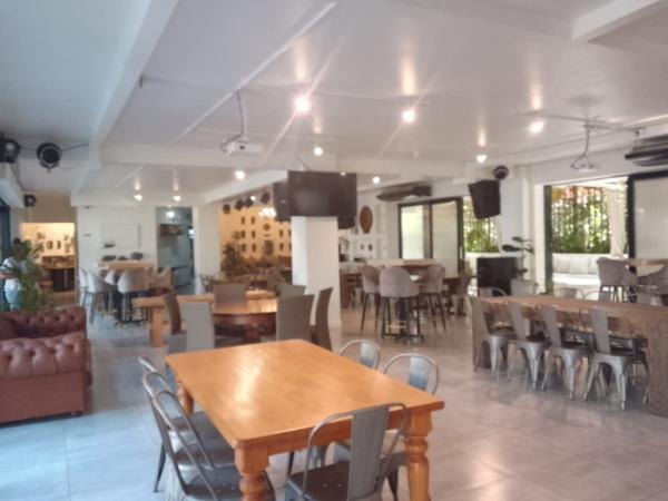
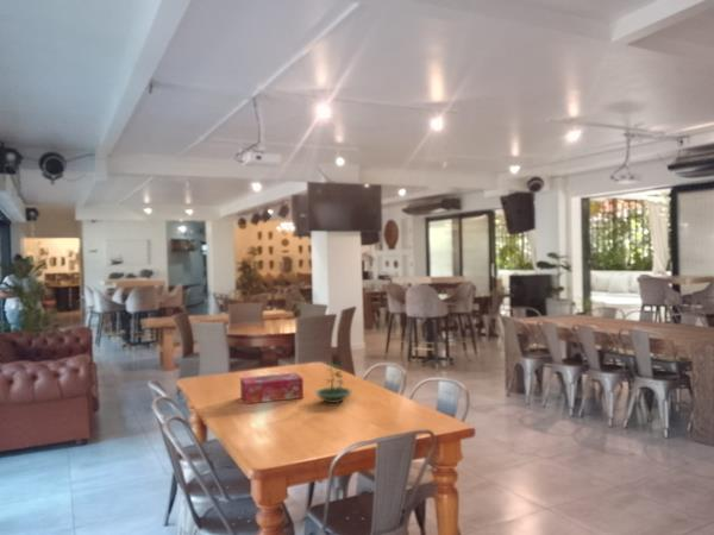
+ terrarium [314,361,353,404]
+ tissue box [239,371,305,405]
